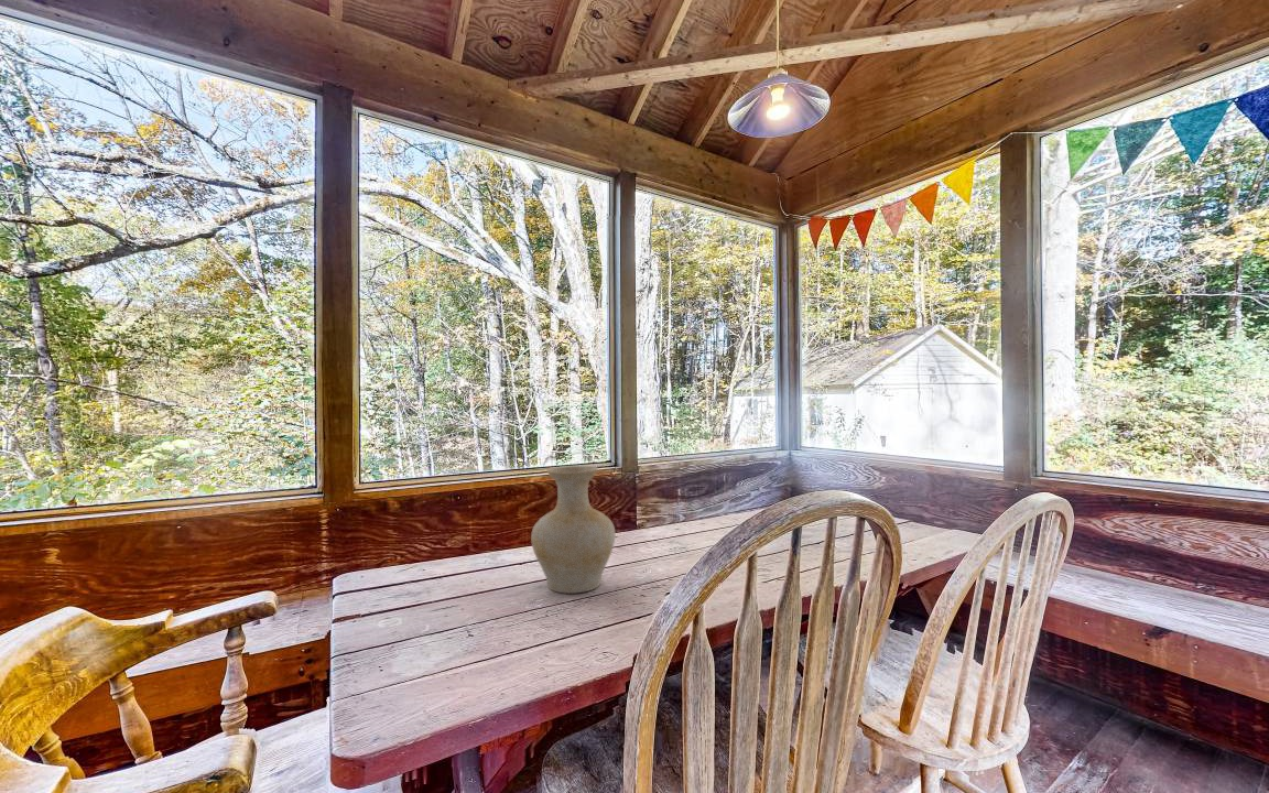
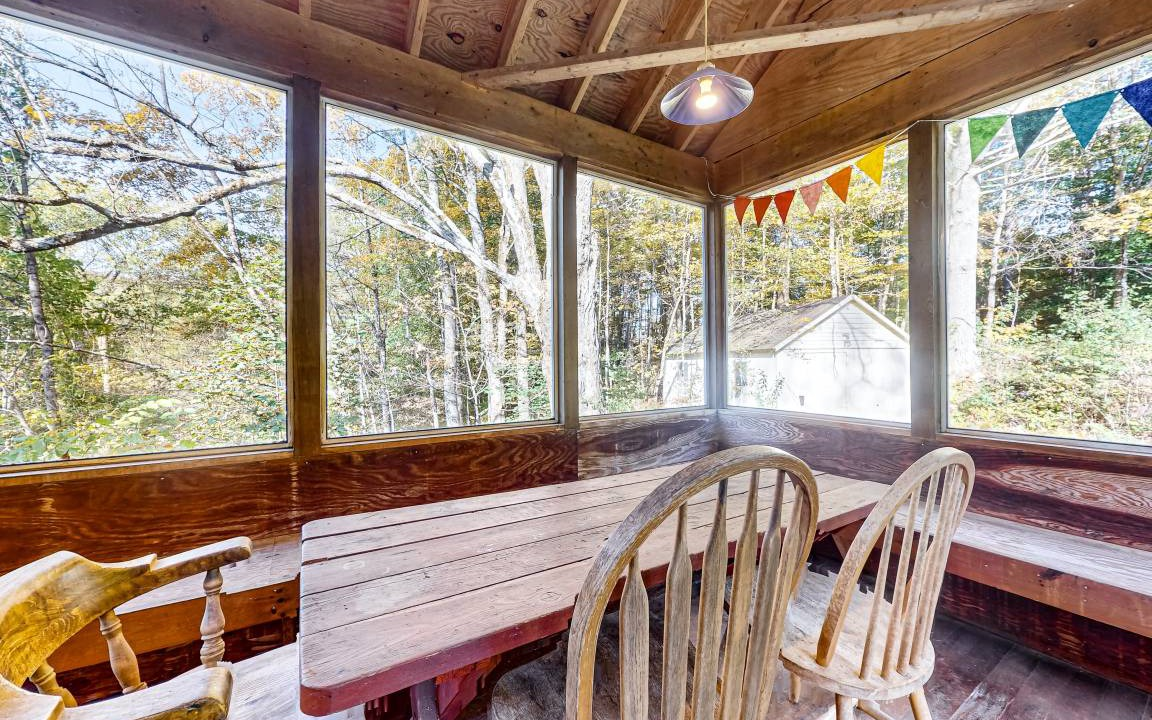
- vase [530,465,616,595]
